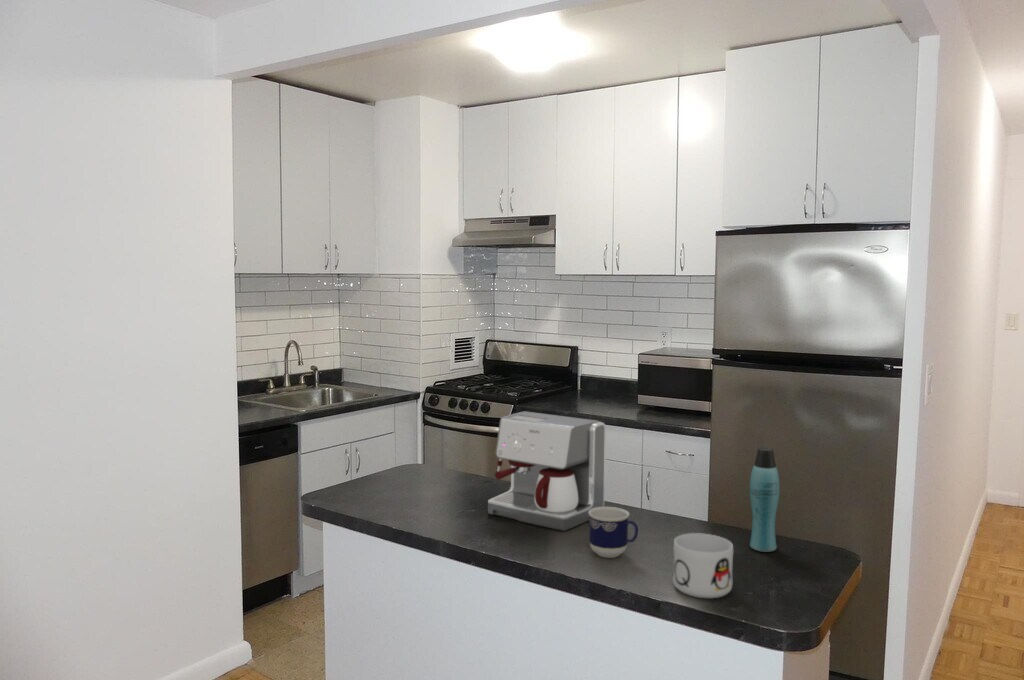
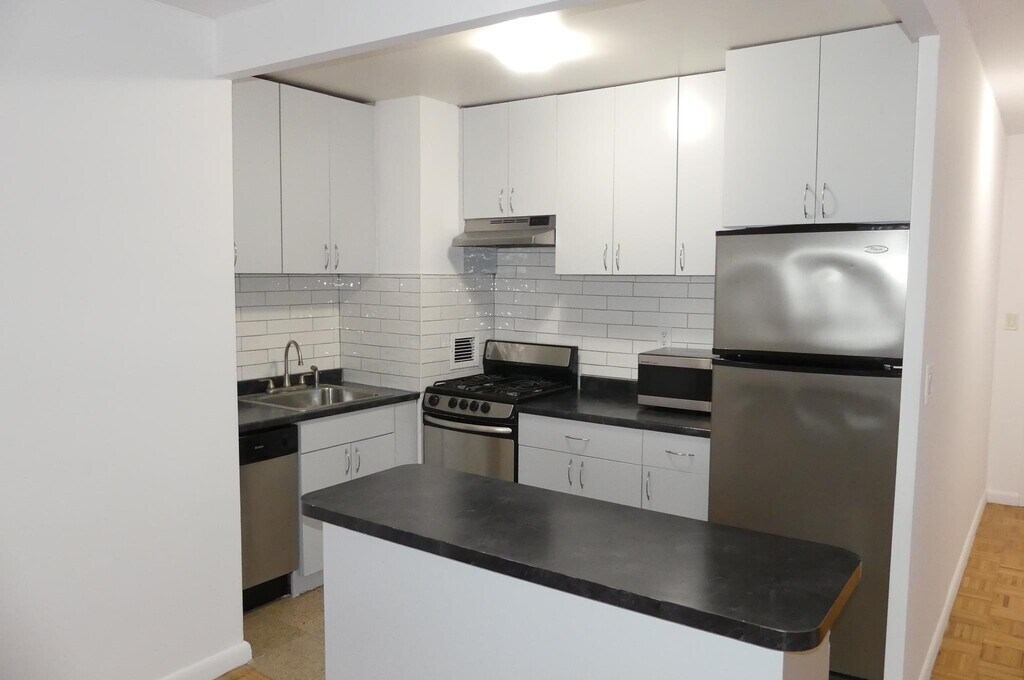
- mug [672,532,734,599]
- bottle [749,445,780,553]
- coffee maker [487,410,607,532]
- cup [588,506,639,559]
